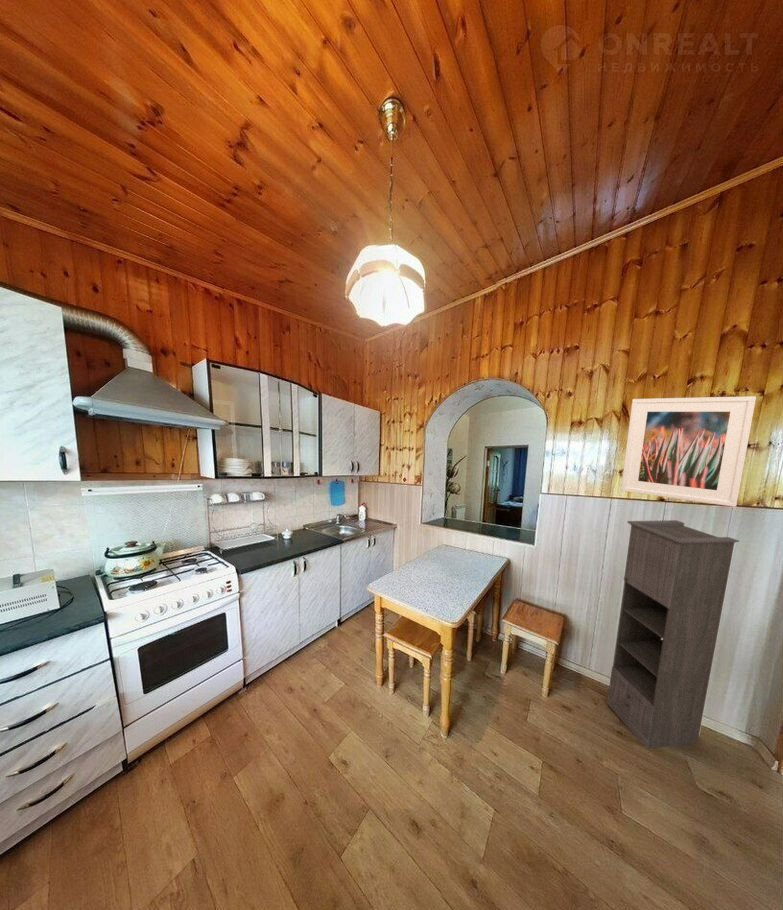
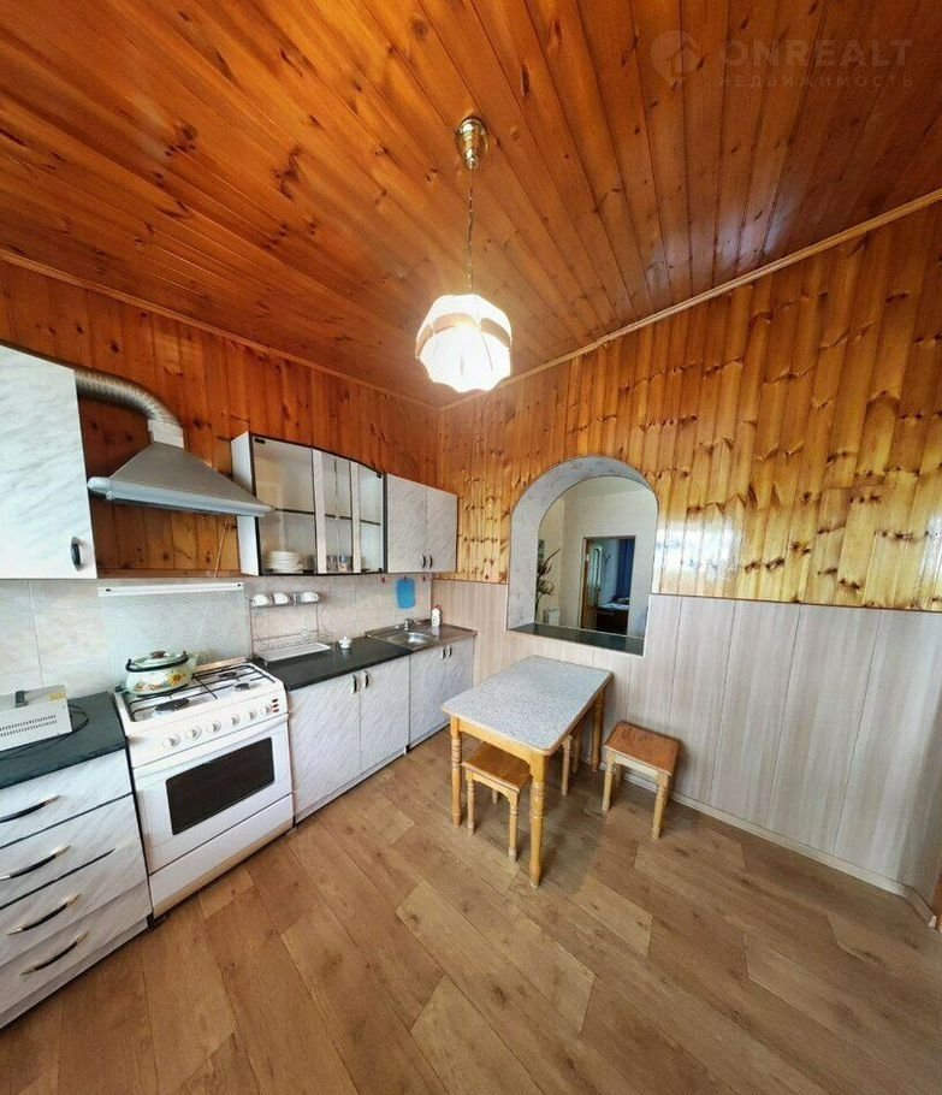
- storage cabinet [606,519,740,749]
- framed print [620,395,757,508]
